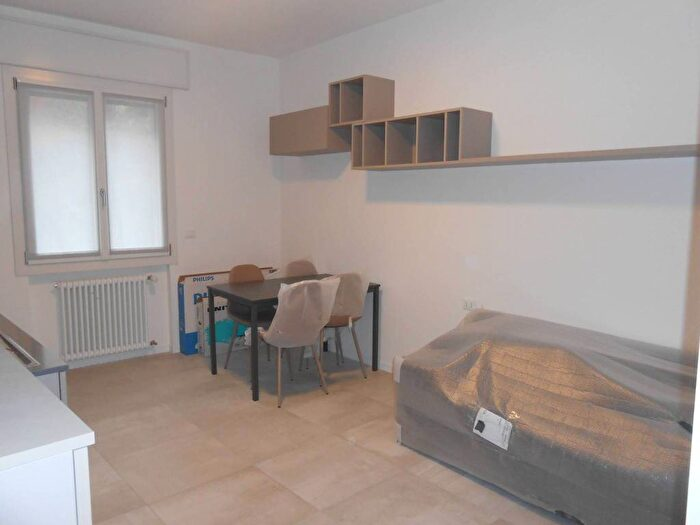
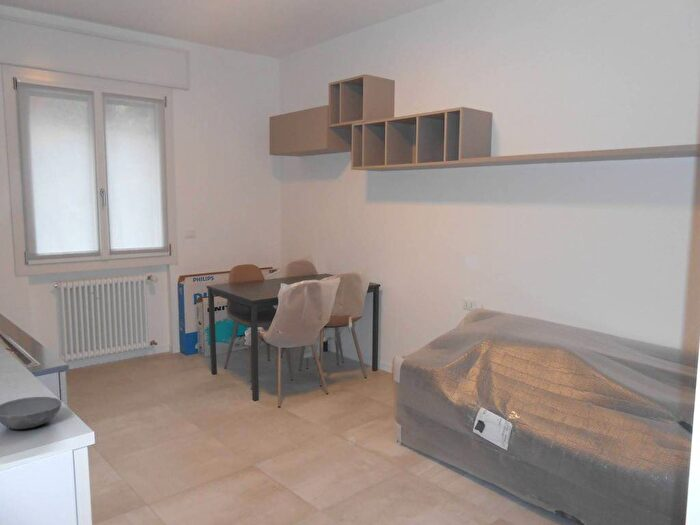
+ bowl [0,396,63,430]
